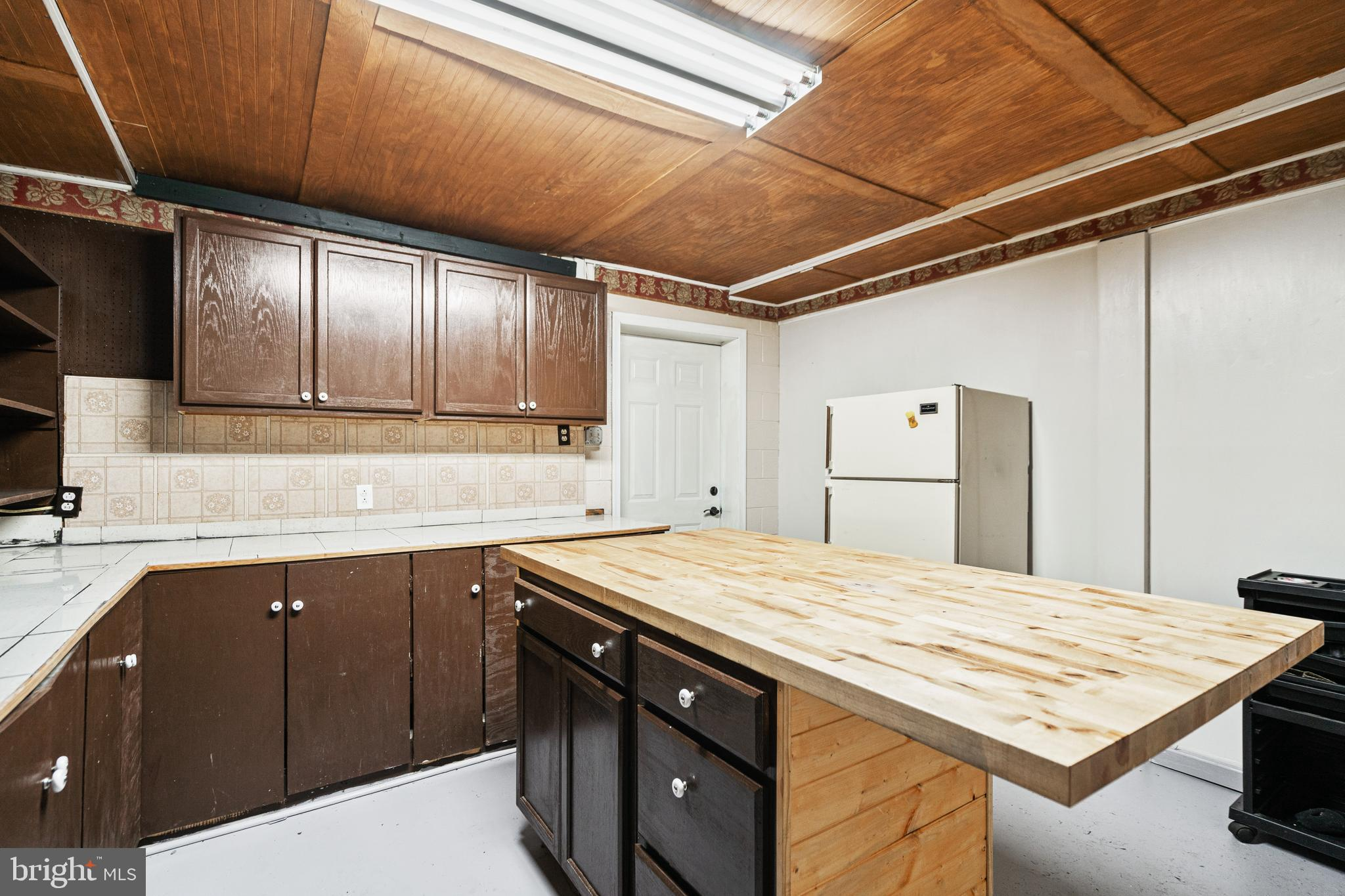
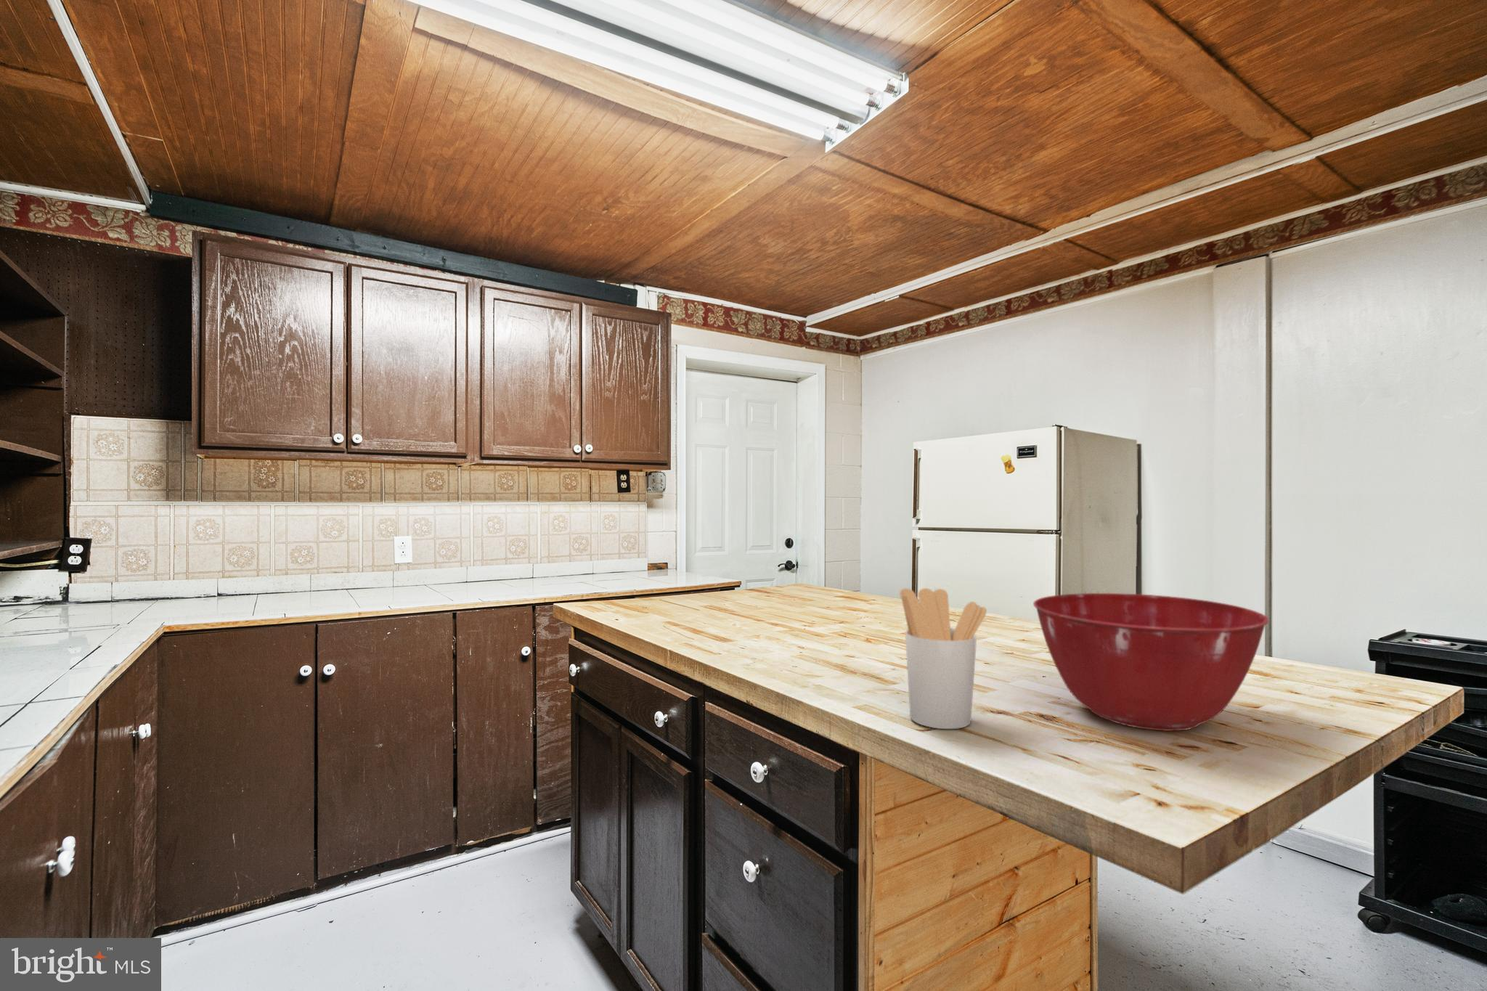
+ utensil holder [899,587,987,730]
+ mixing bowl [1033,593,1270,732]
